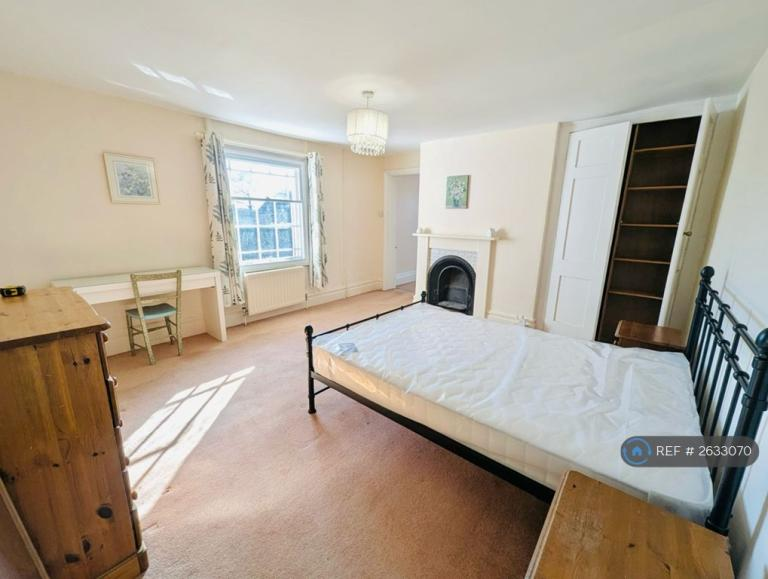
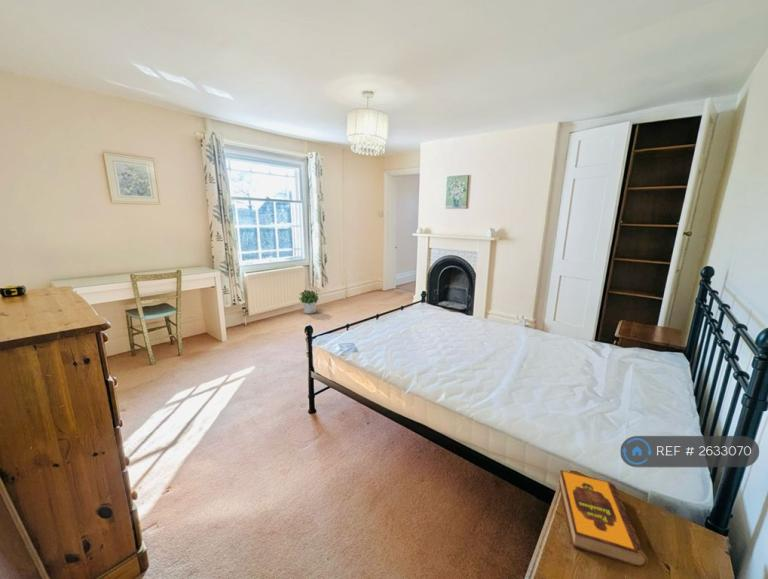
+ hardback book [558,469,649,569]
+ potted plant [298,289,319,315]
